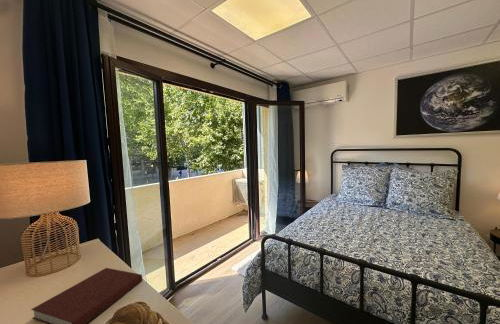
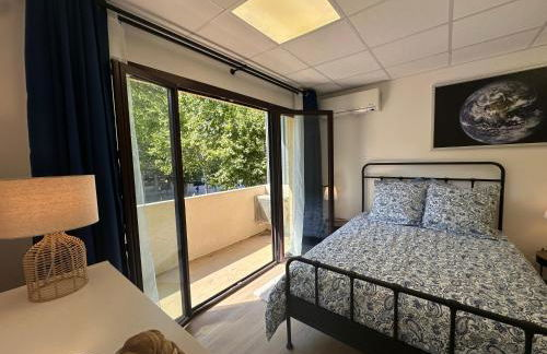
- notebook [30,267,143,324]
